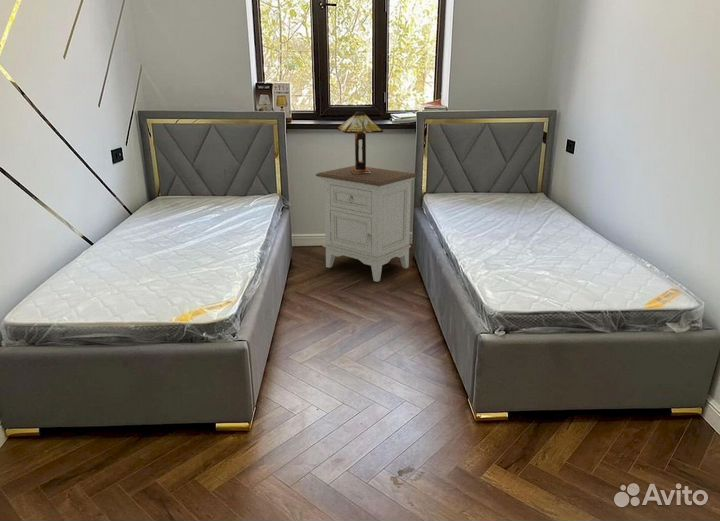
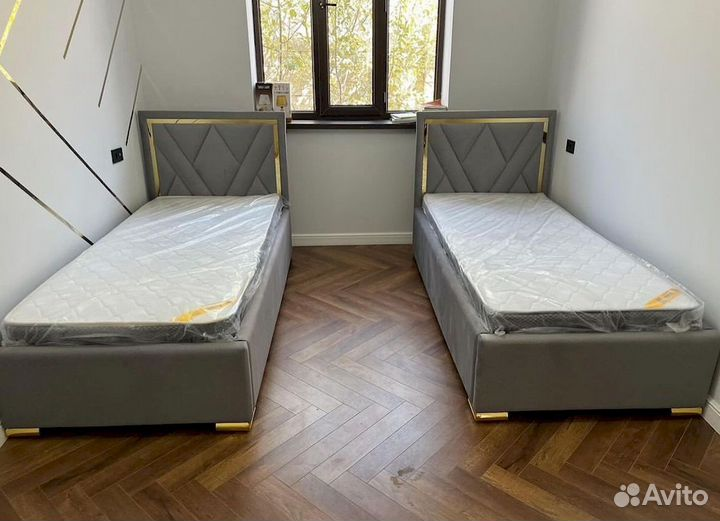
- nightstand [315,165,418,283]
- table lamp [337,108,384,174]
